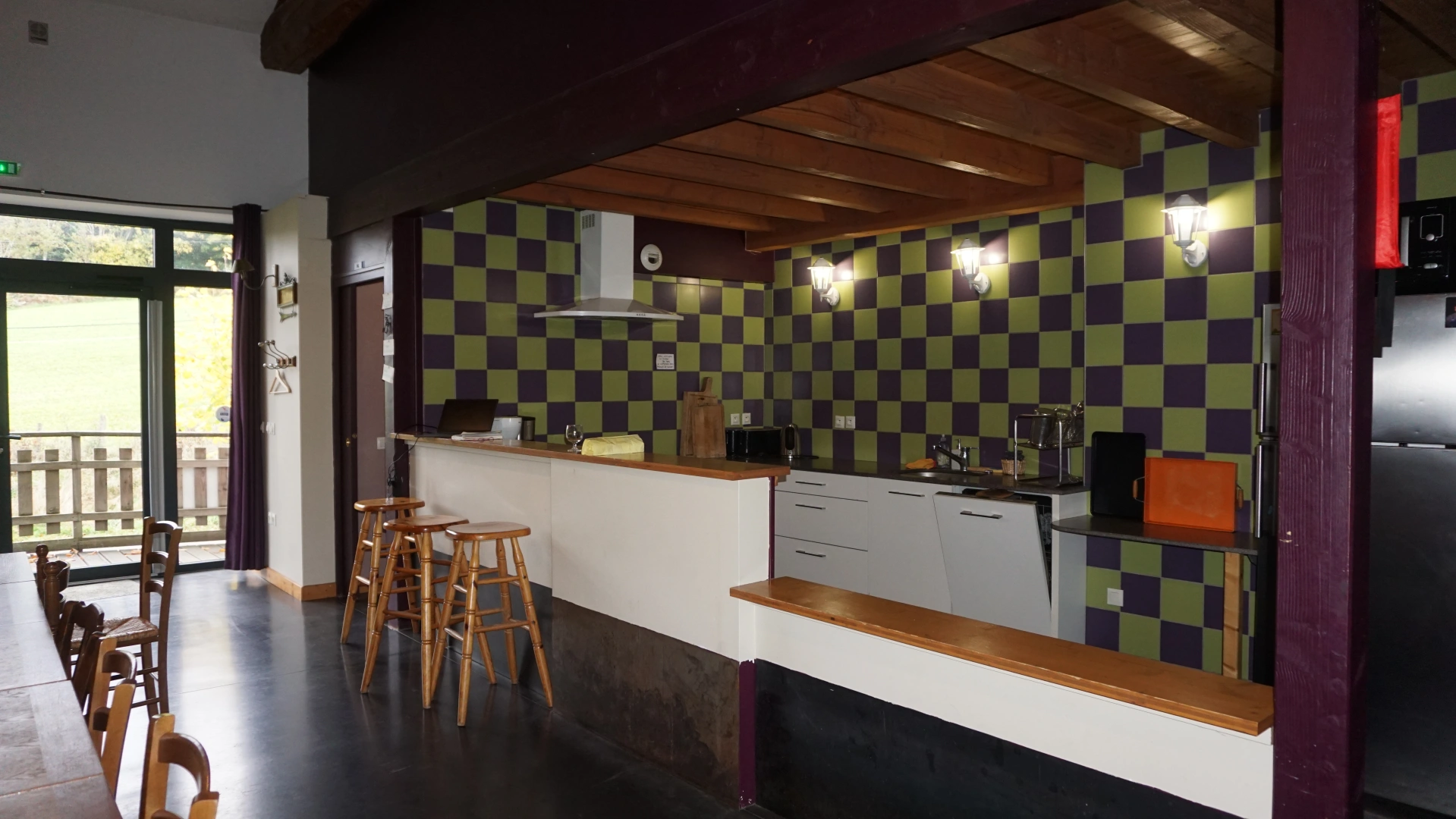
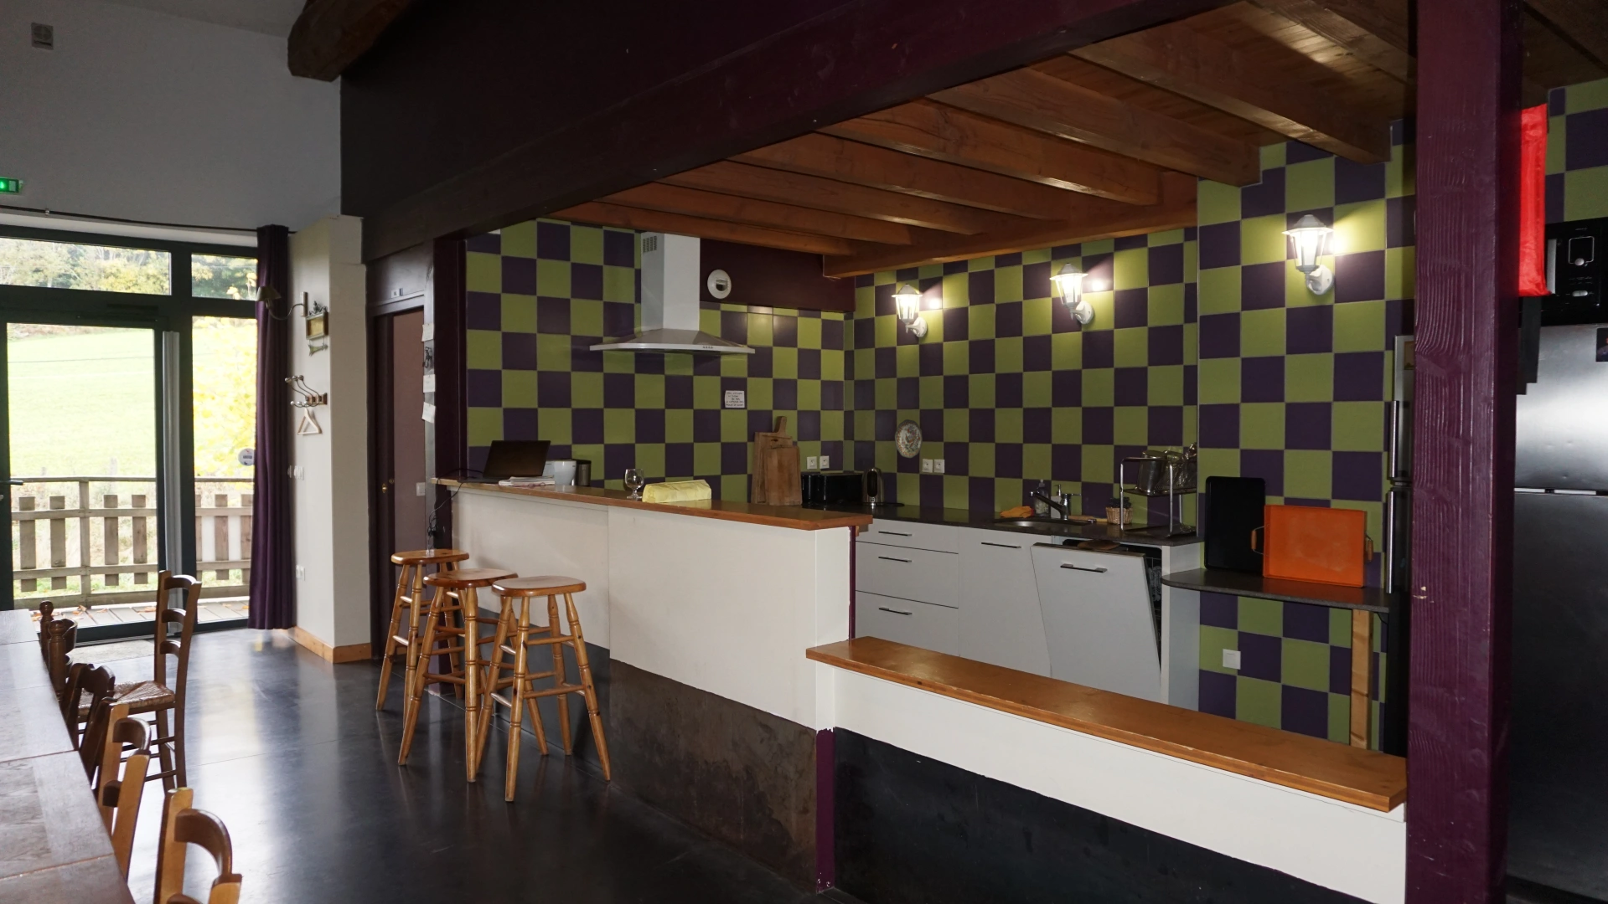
+ decorative plate [895,418,923,459]
